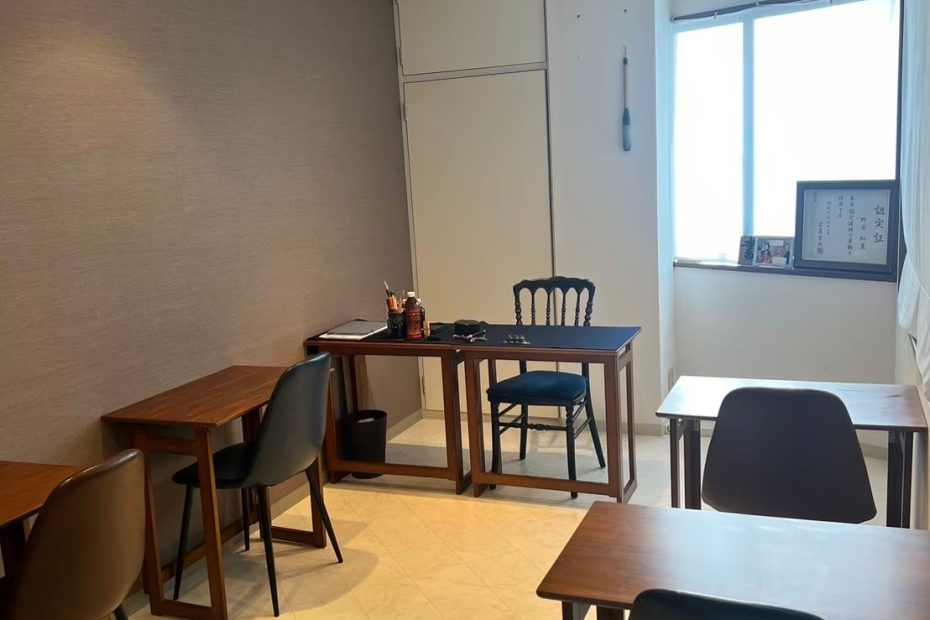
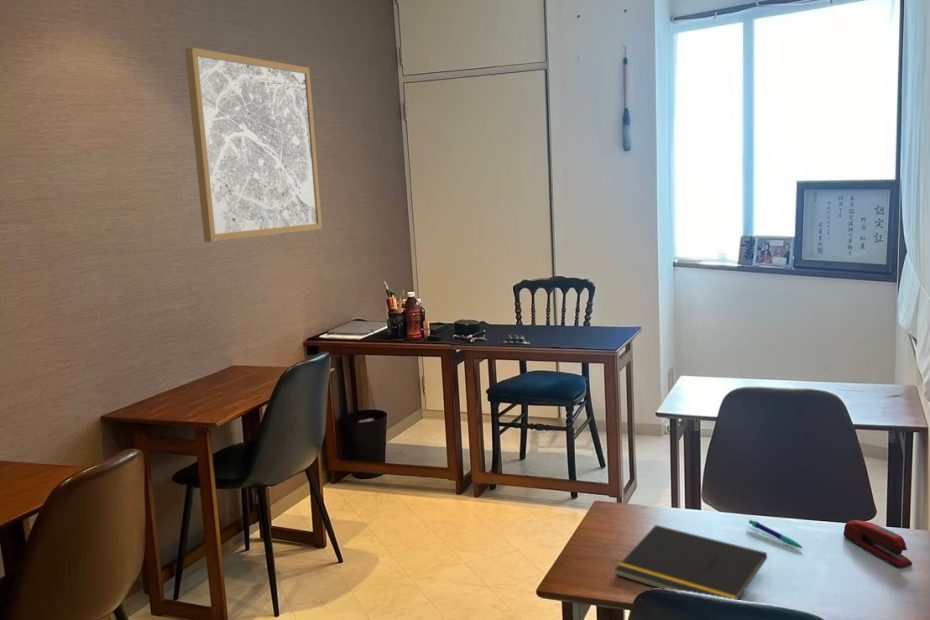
+ wall art [184,47,323,243]
+ pen [748,519,804,549]
+ notepad [614,524,768,601]
+ stapler [842,519,913,568]
